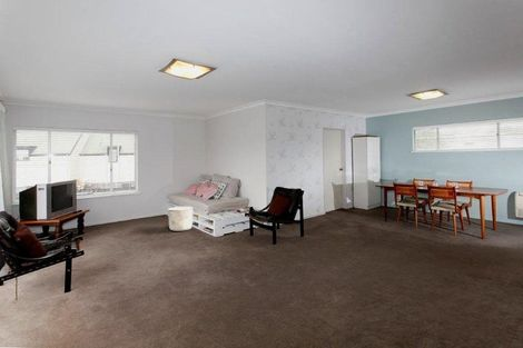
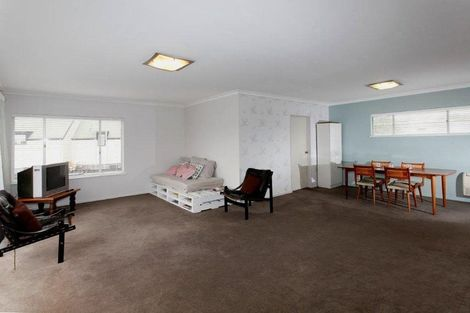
- planter [167,206,194,232]
